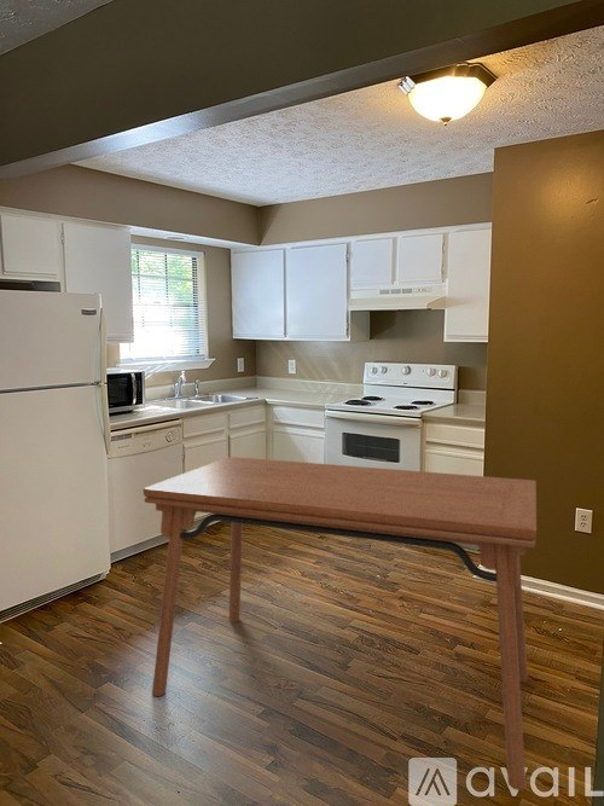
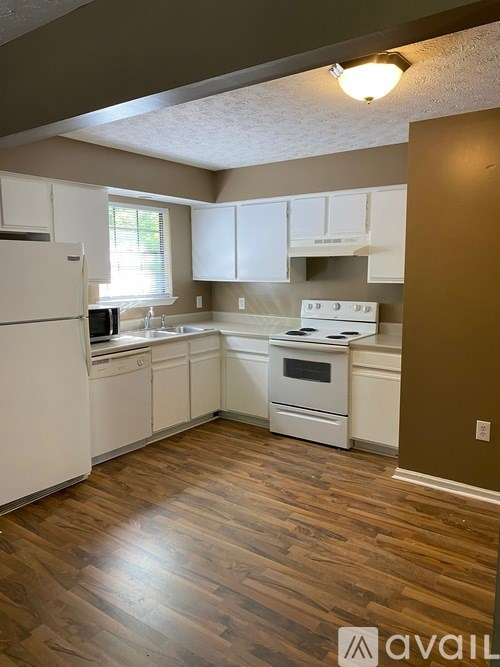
- dining table [143,456,538,791]
